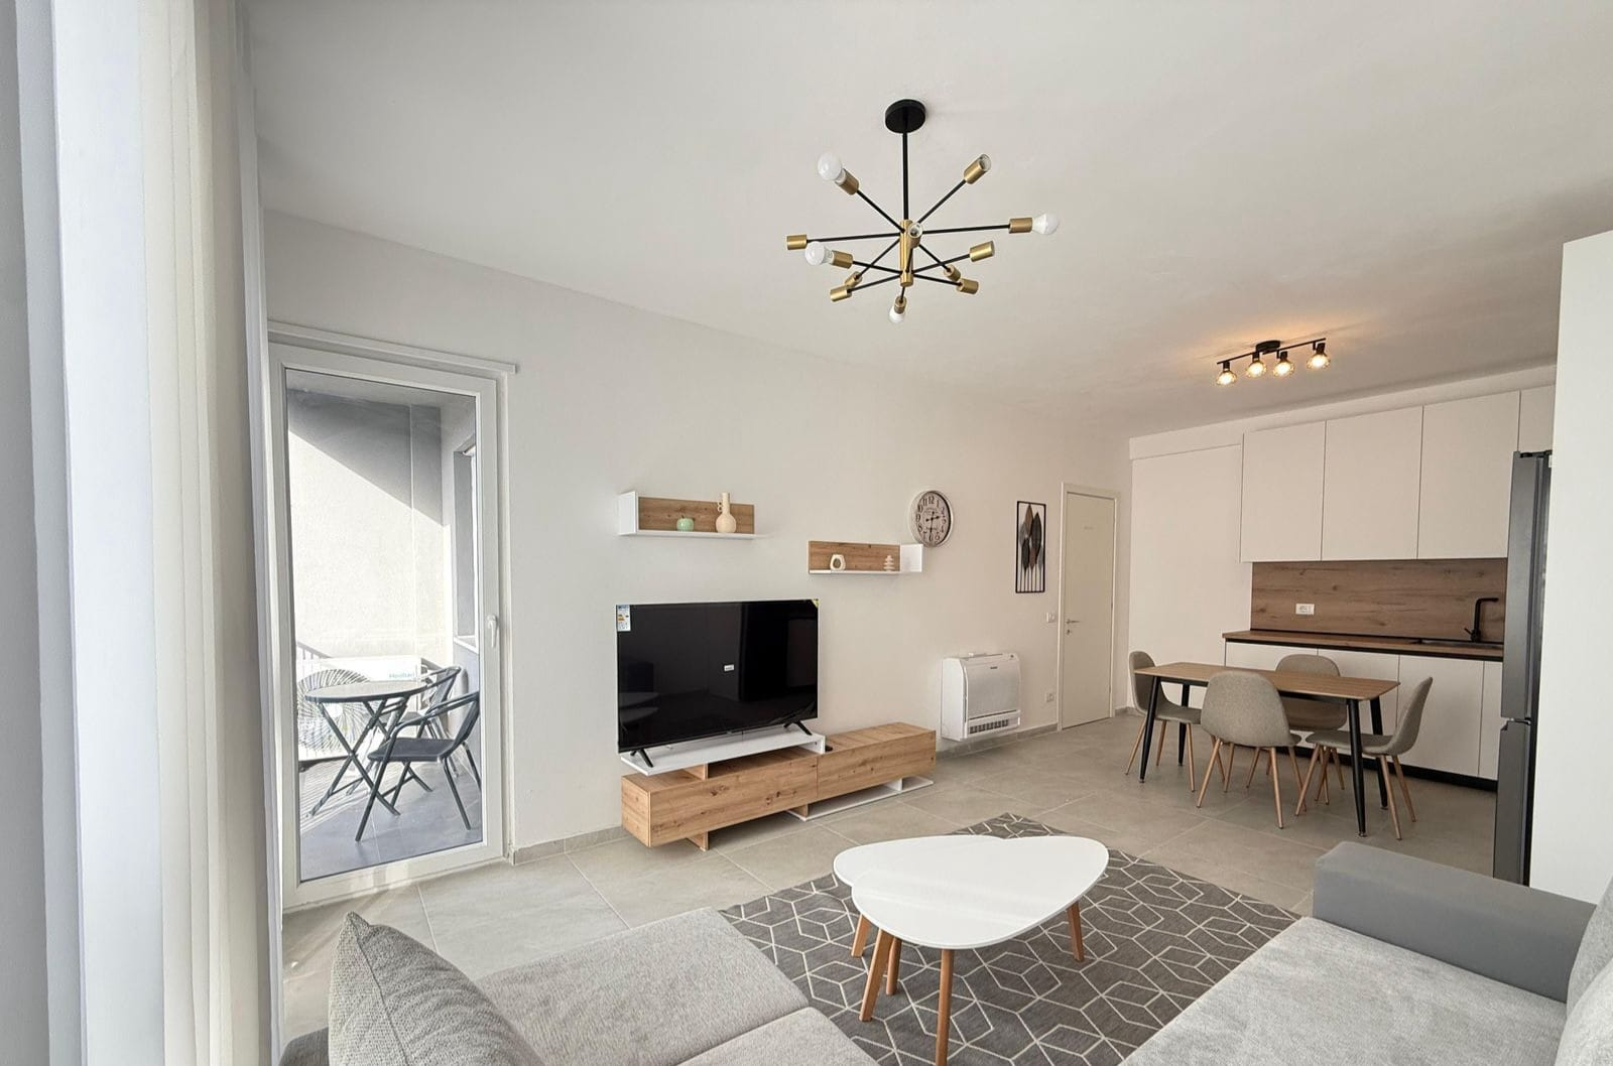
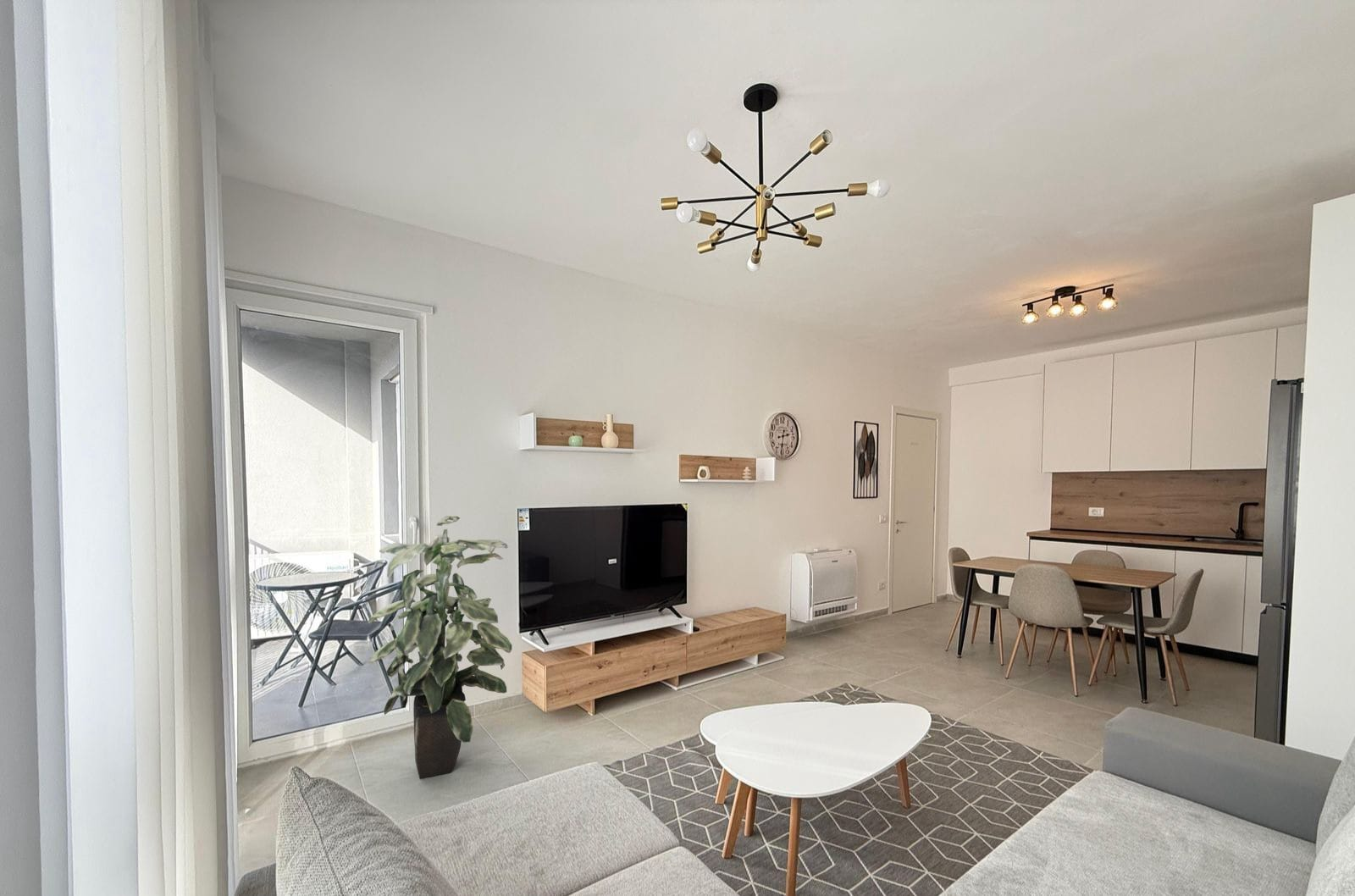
+ indoor plant [368,515,512,779]
